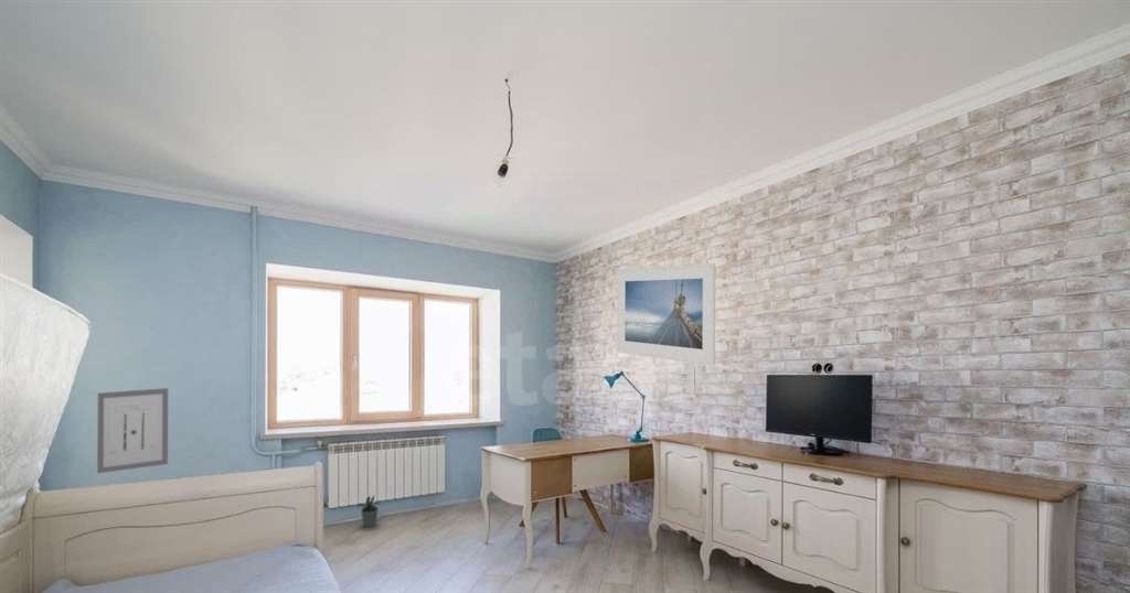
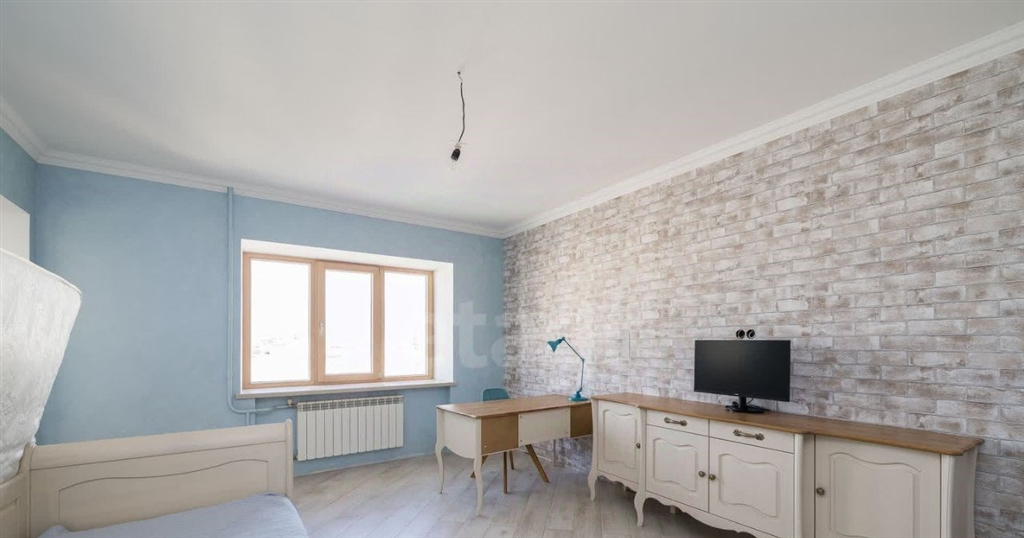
- potted plant [356,494,383,528]
- wall art [96,387,169,474]
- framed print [616,262,716,366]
